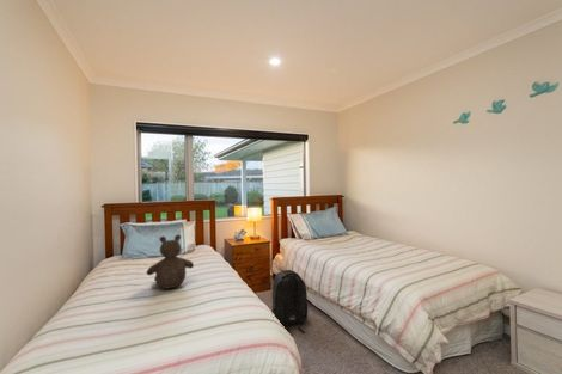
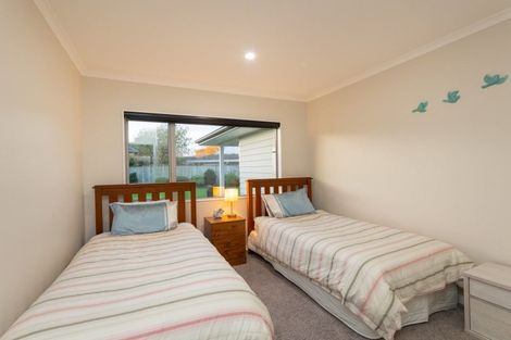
- teddy bear [146,233,195,290]
- backpack [271,269,309,333]
